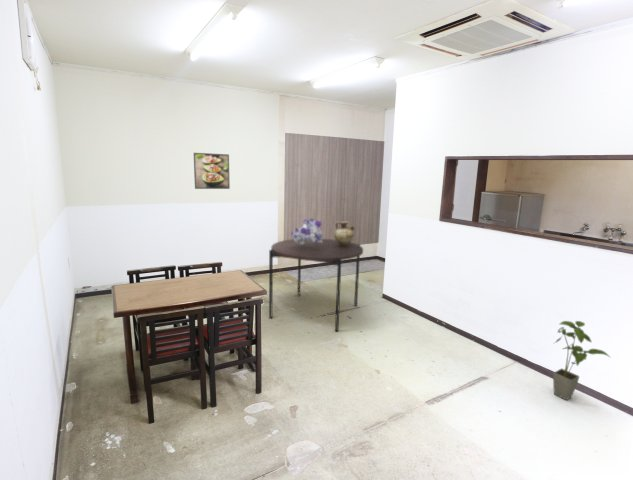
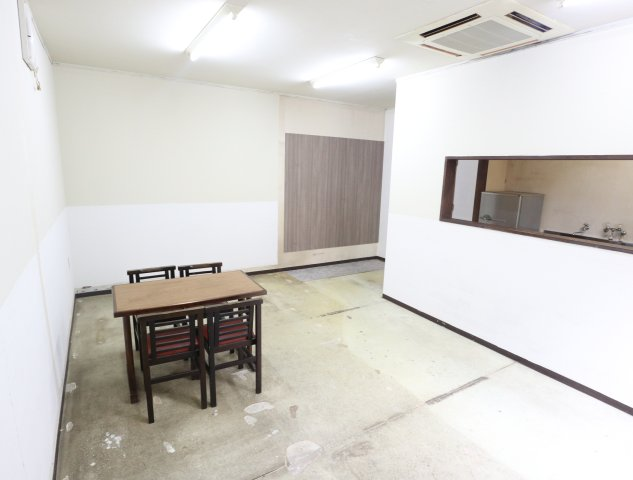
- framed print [193,152,231,190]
- bouquet [290,218,325,245]
- ceramic jug [333,220,356,246]
- dining table [268,238,364,332]
- house plant [552,320,611,401]
